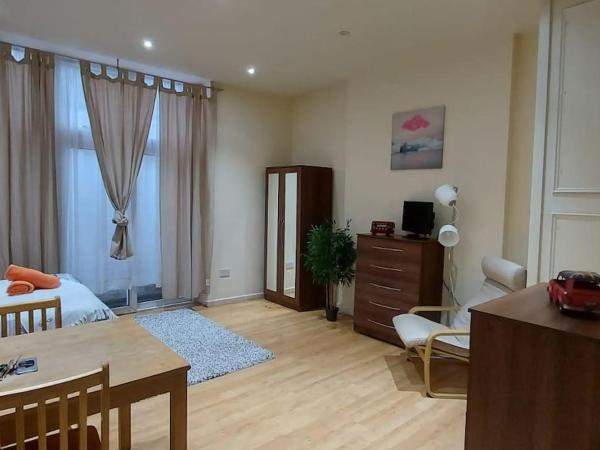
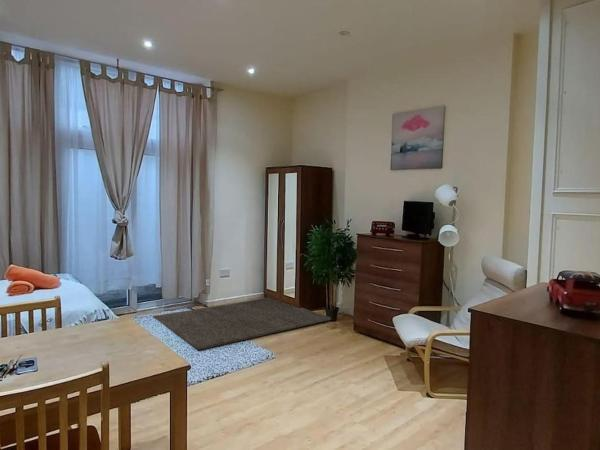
+ rug [152,297,332,351]
